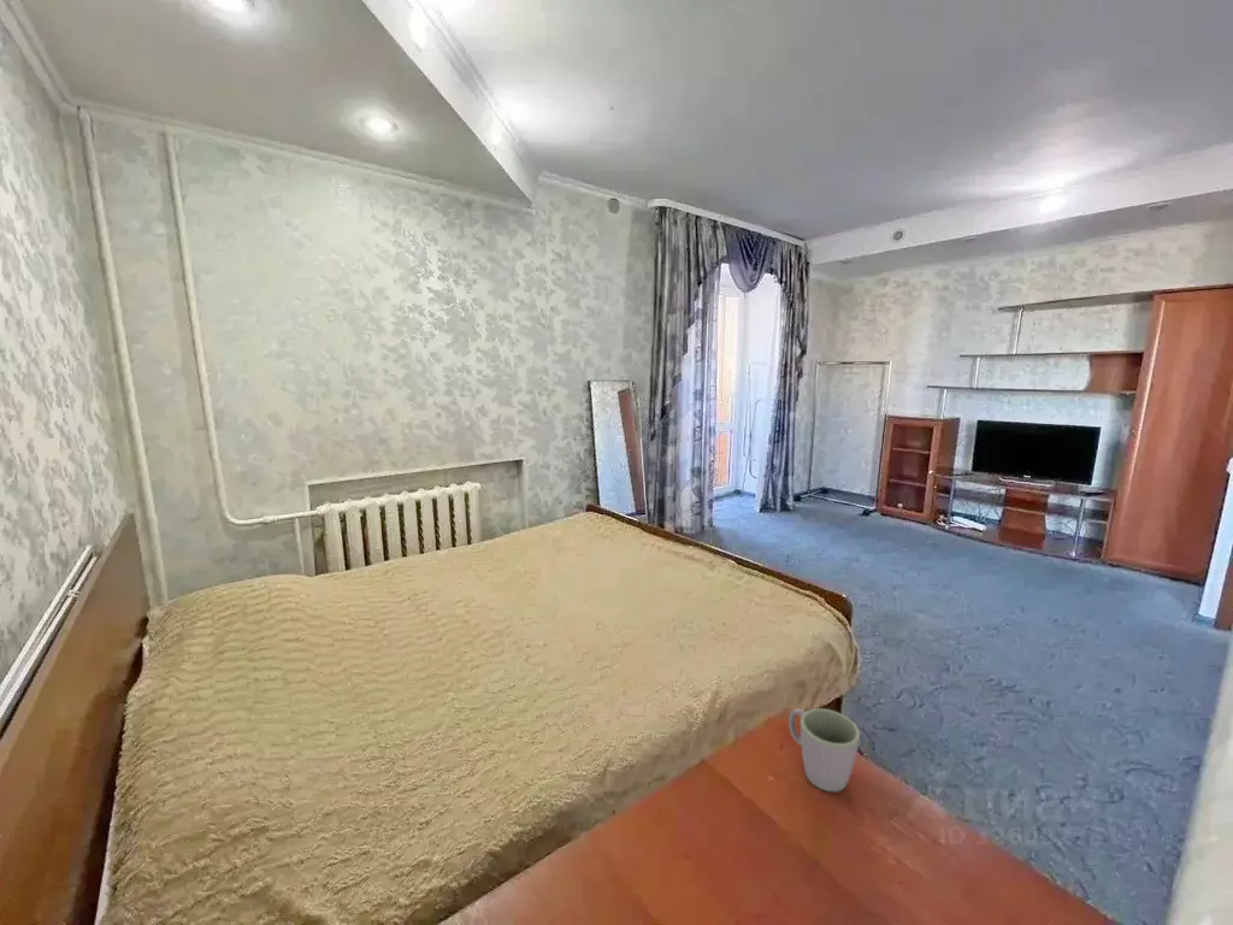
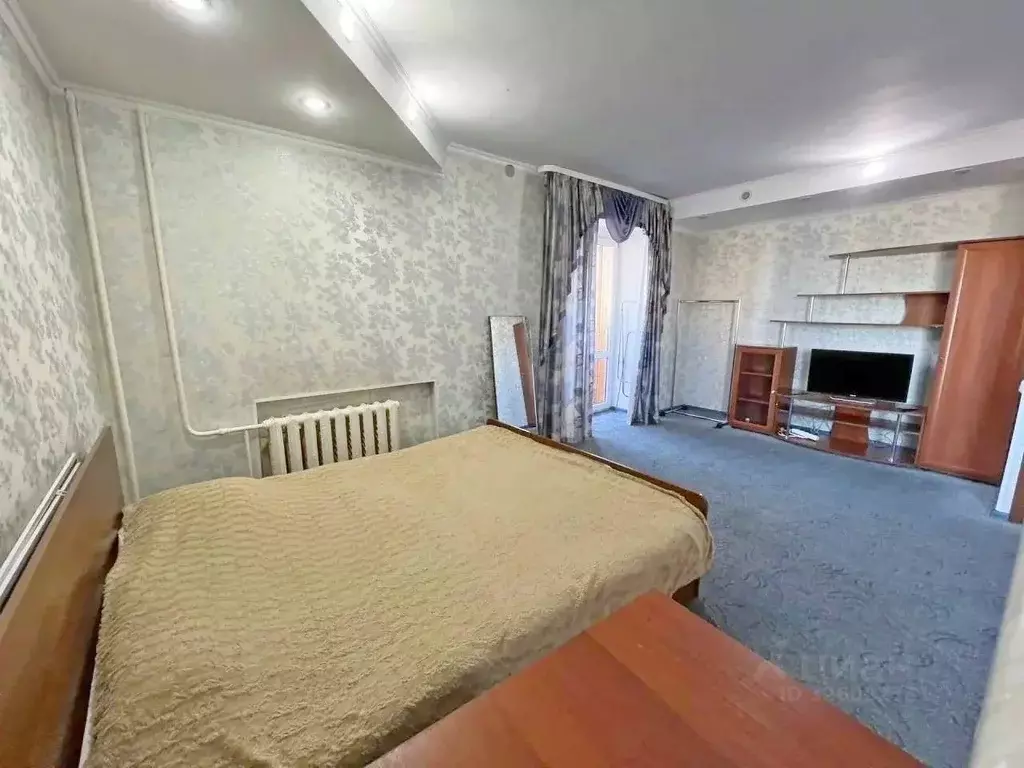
- mug [787,707,861,793]
